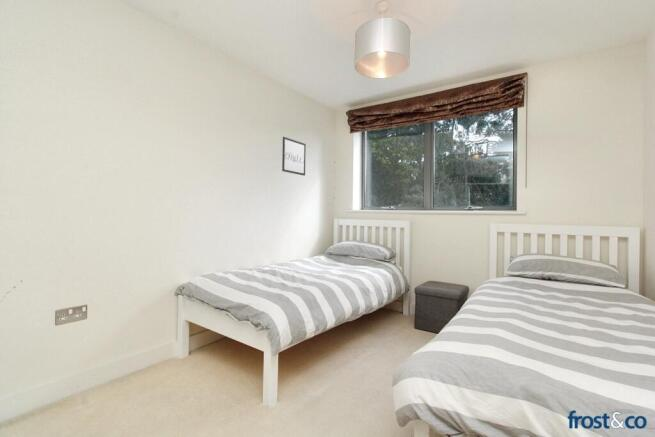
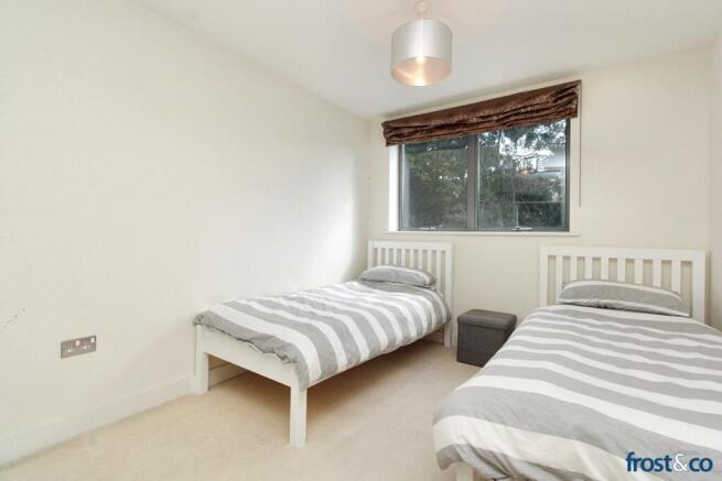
- wall art [281,136,307,177]
